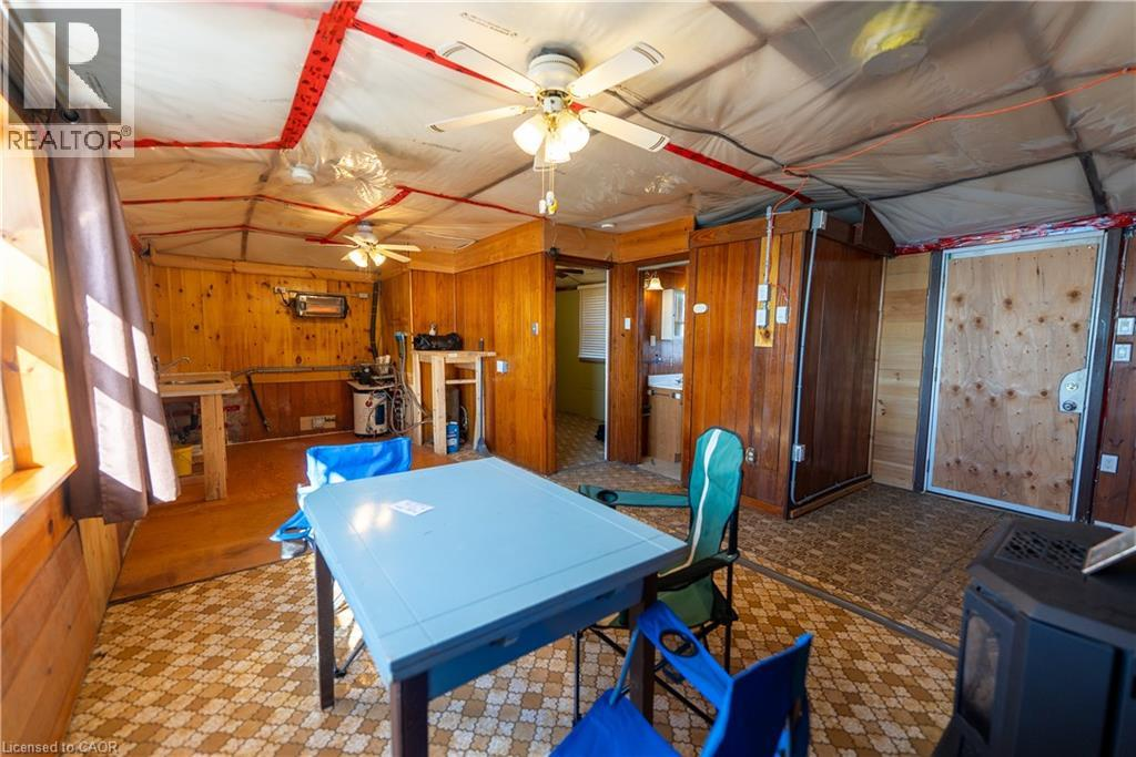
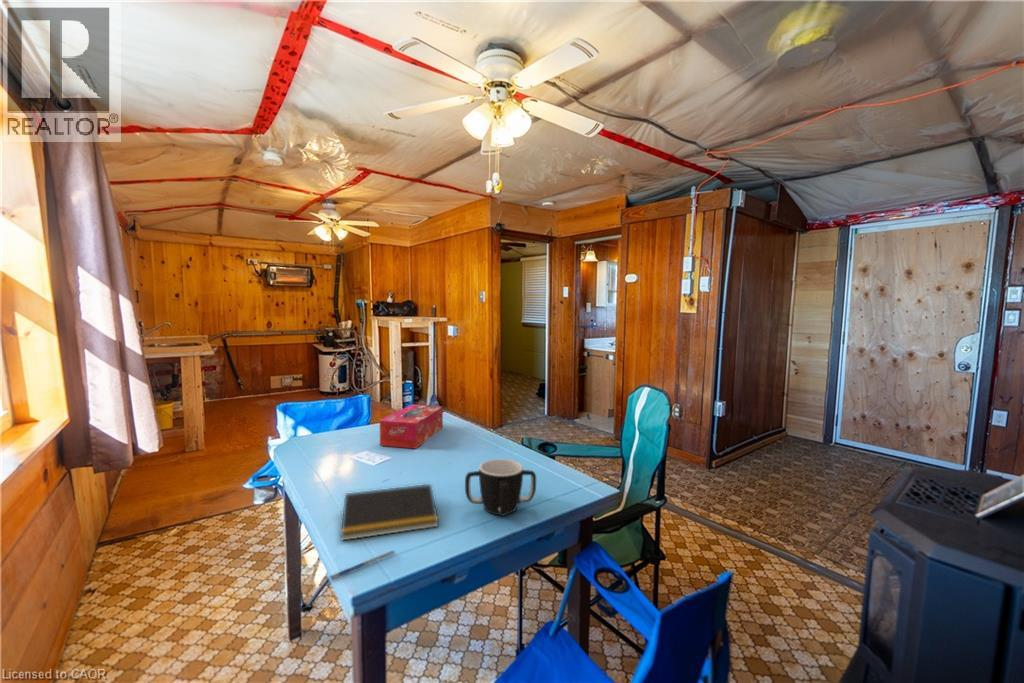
+ tissue box [379,403,444,450]
+ mug [464,458,537,517]
+ notepad [340,483,440,542]
+ pen [328,549,397,582]
